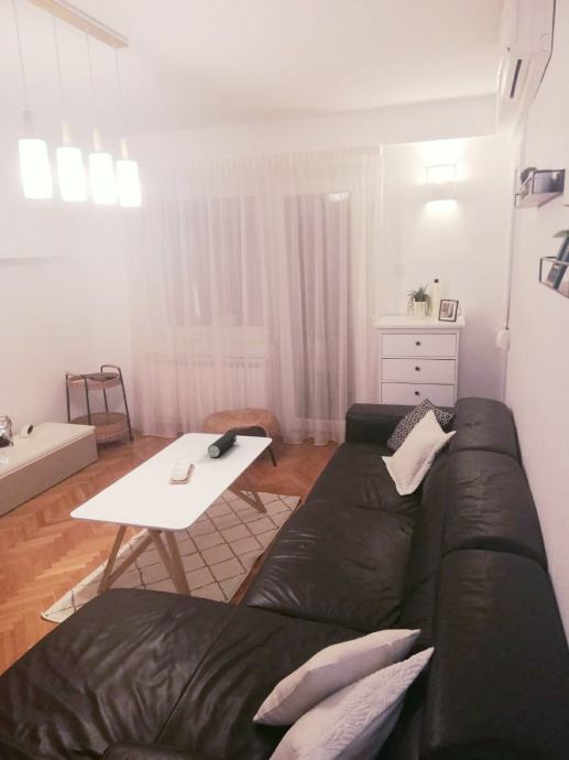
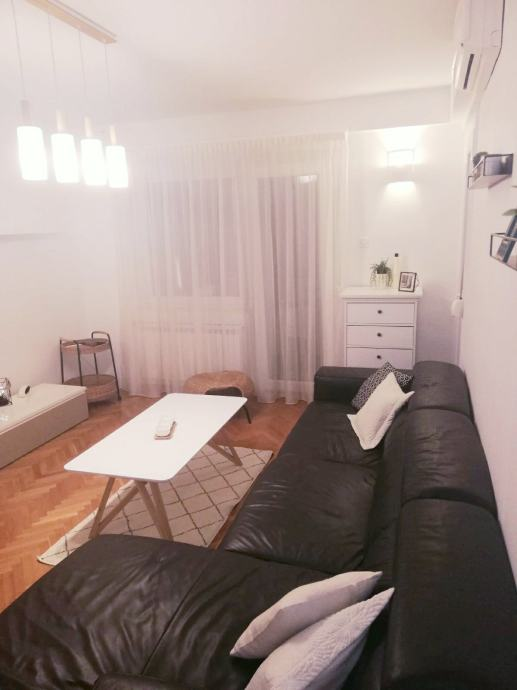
- speaker [207,431,238,458]
